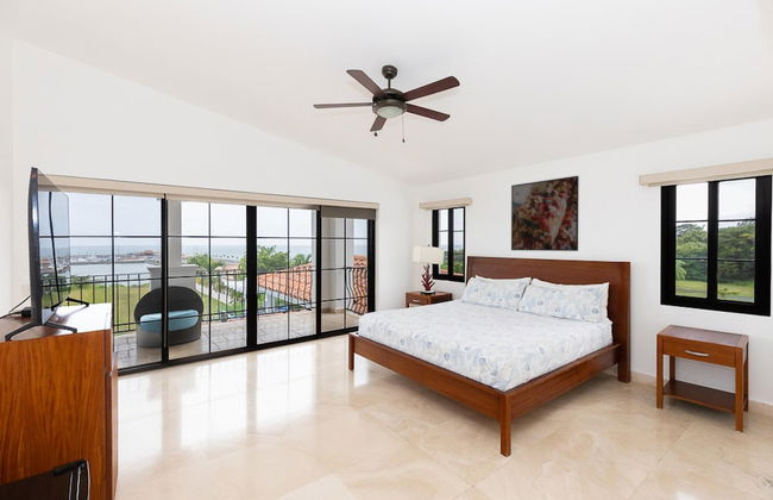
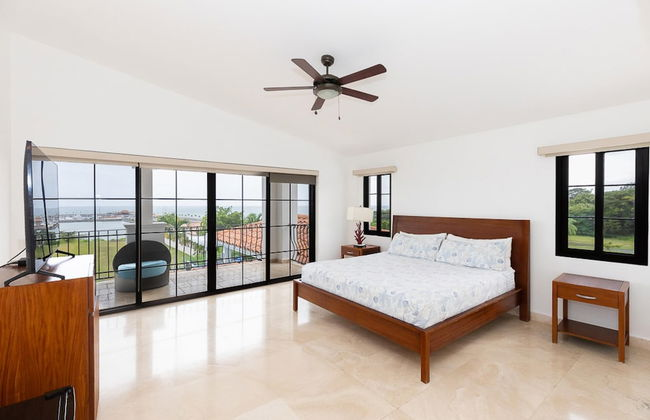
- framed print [510,175,580,252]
